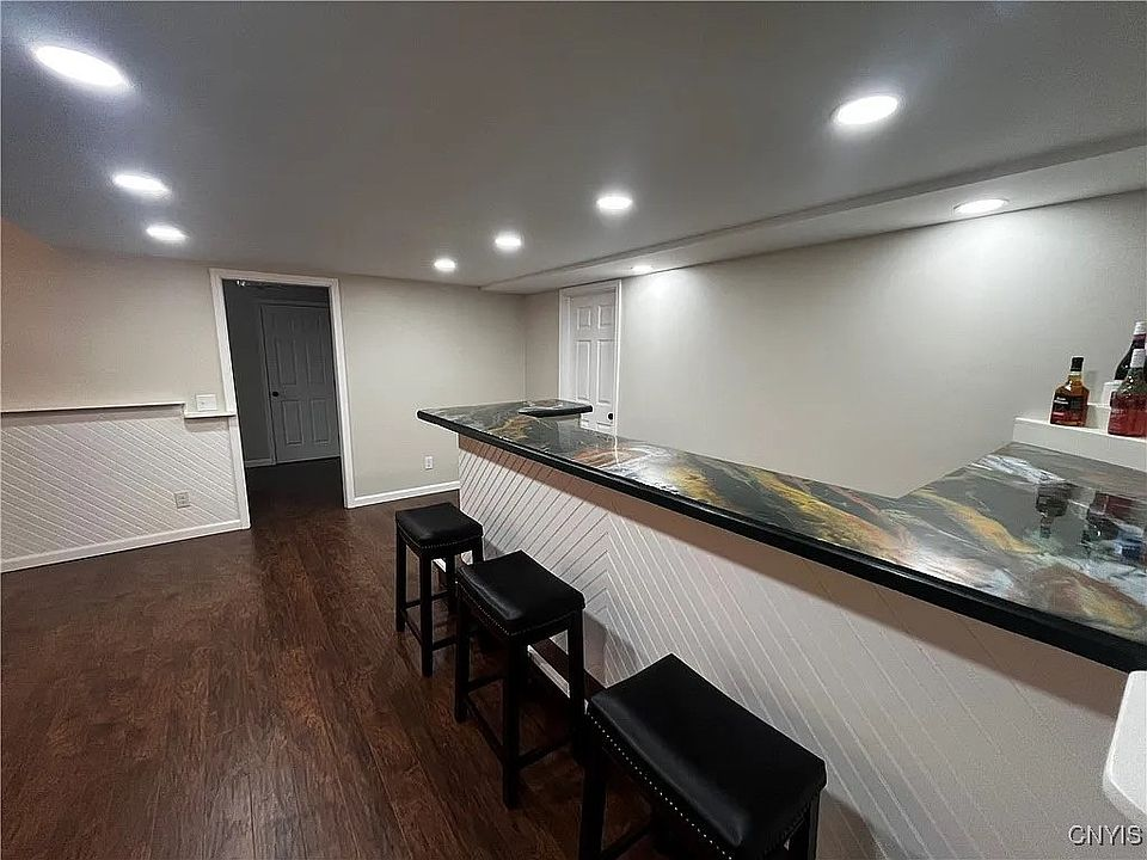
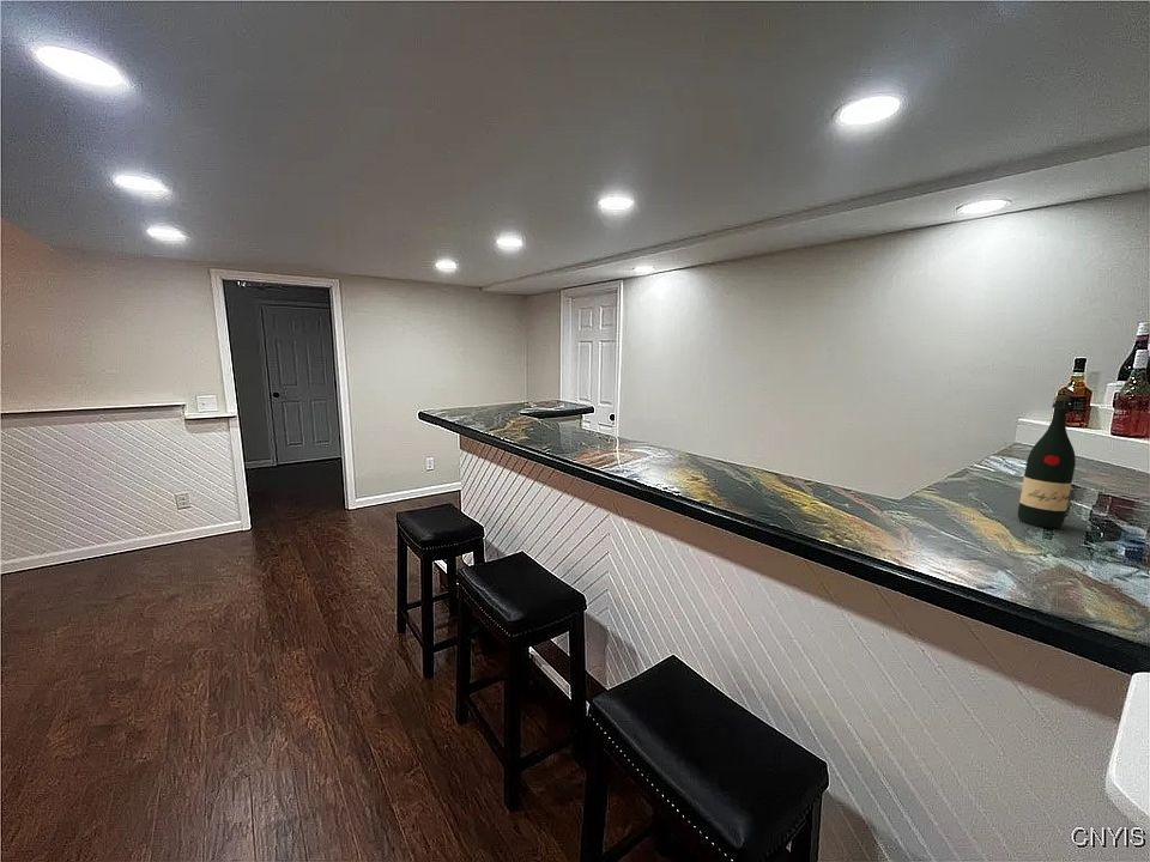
+ wine bottle [1017,394,1077,529]
